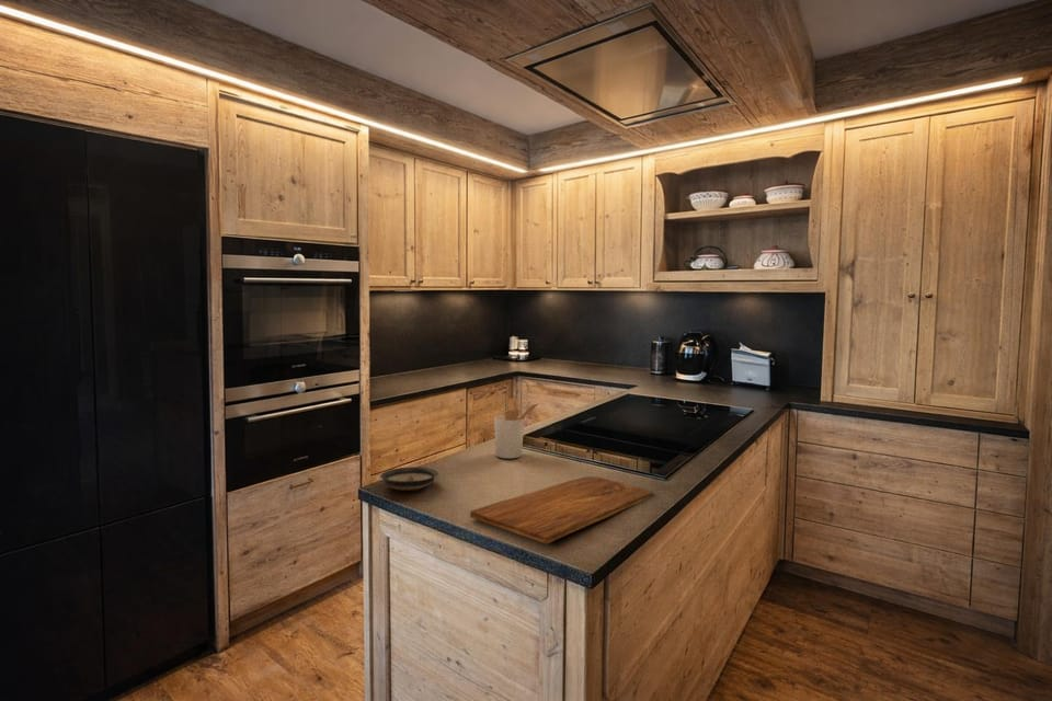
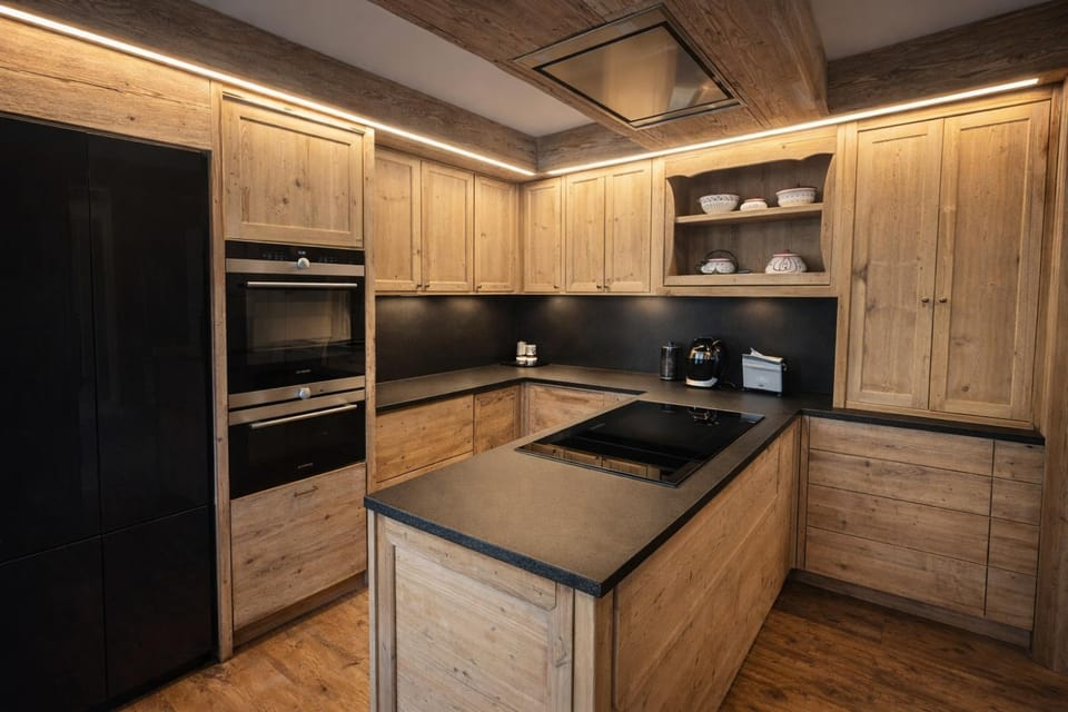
- utensil holder [493,397,541,459]
- cutting board [469,475,654,544]
- saucer [379,466,438,492]
